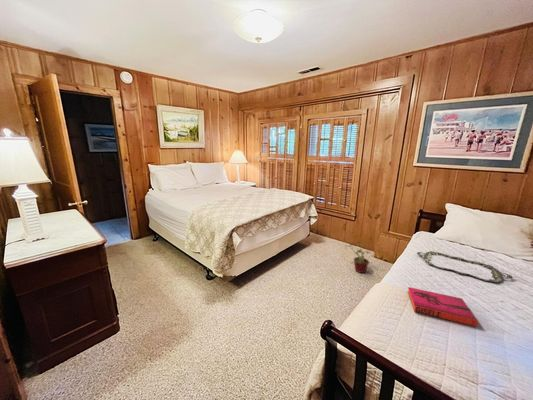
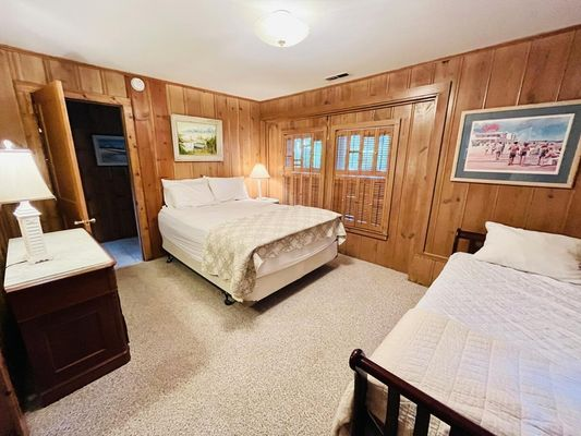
- hardback book [406,286,479,328]
- potted plant [344,240,370,274]
- serving tray [416,250,514,284]
